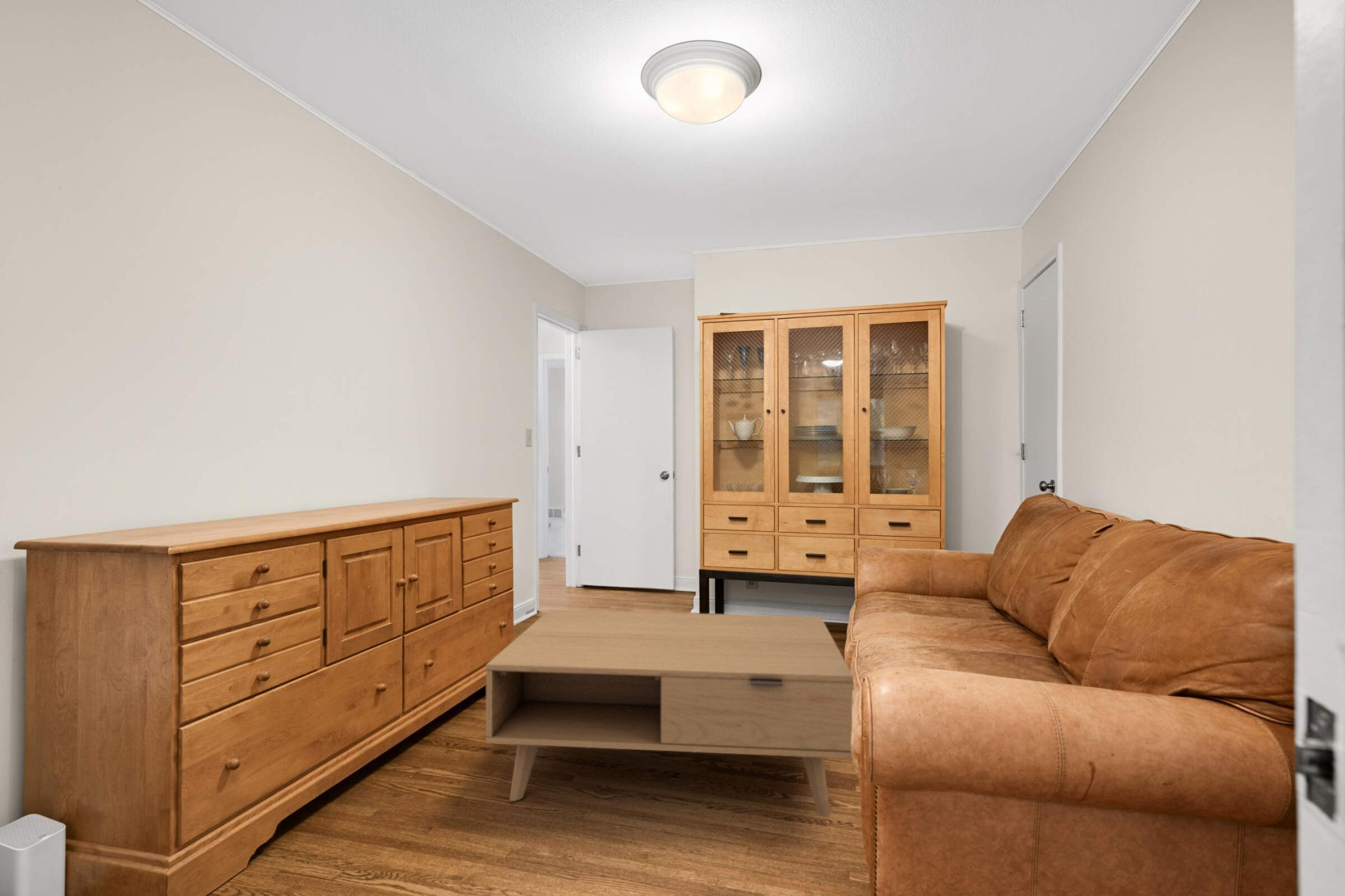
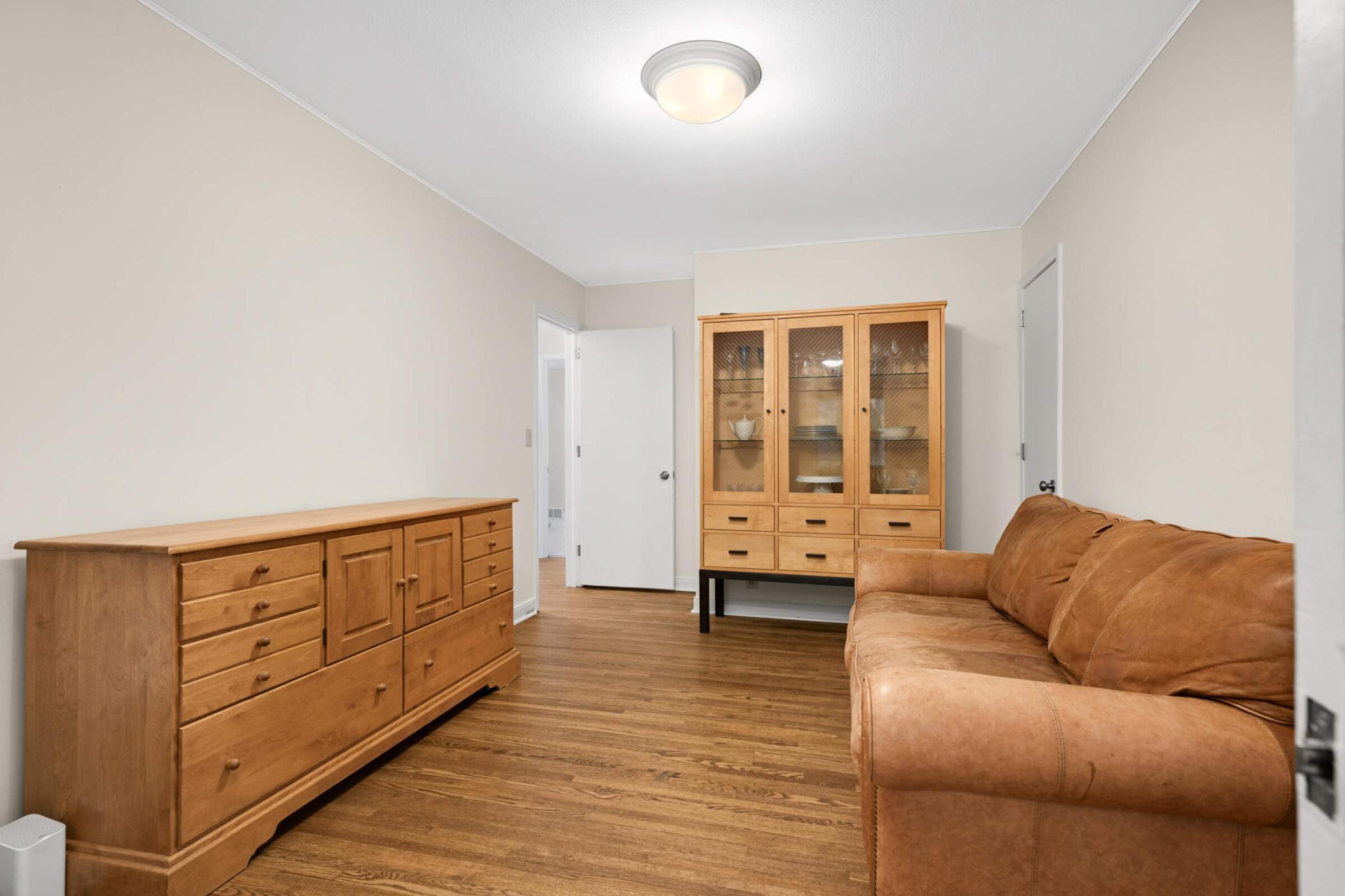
- coffee table [485,609,855,818]
